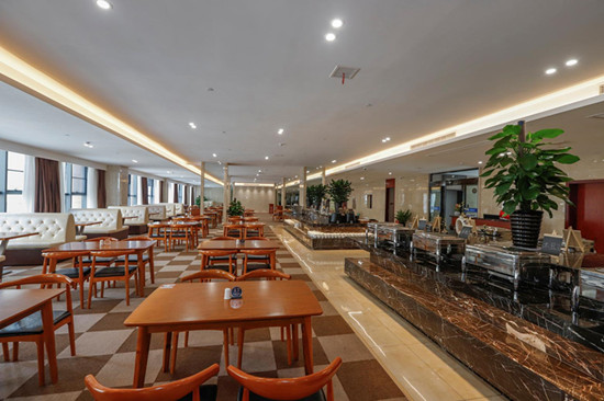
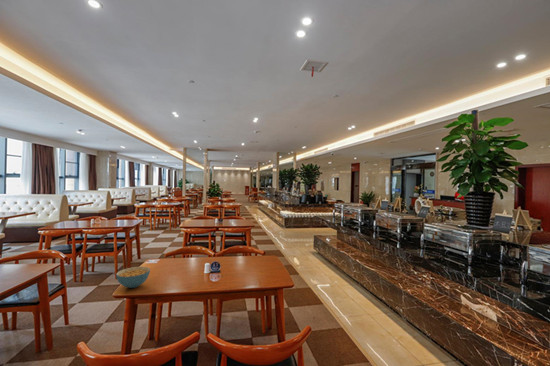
+ cereal bowl [115,266,151,289]
